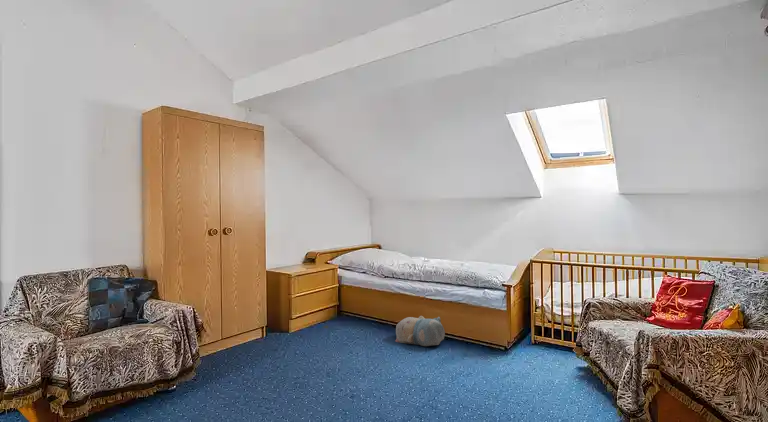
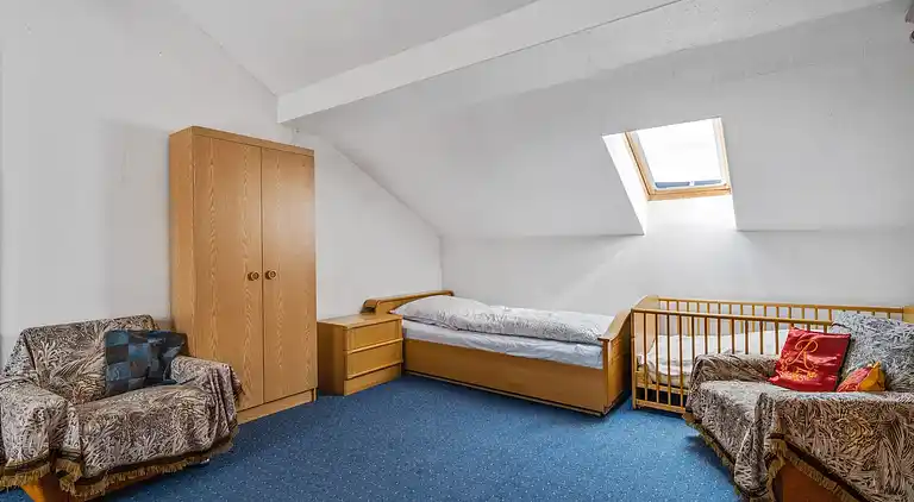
- plush toy [394,315,446,347]
